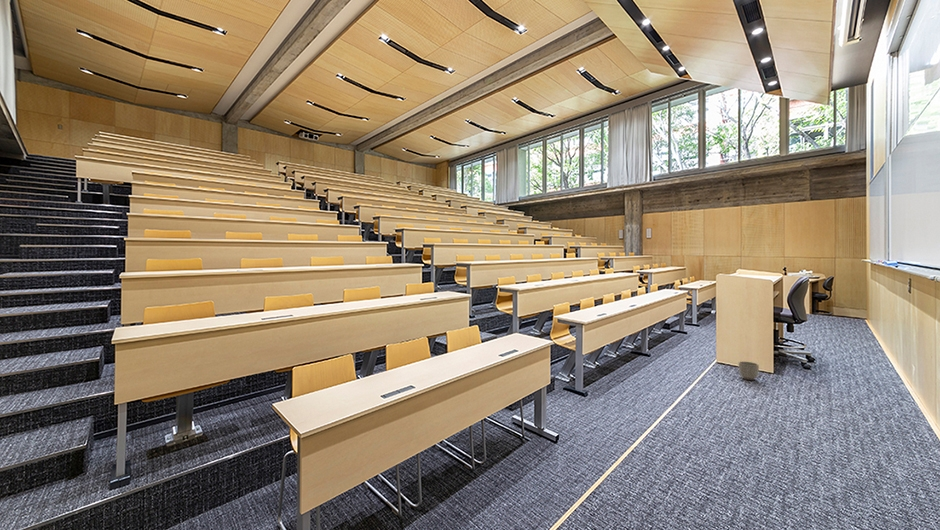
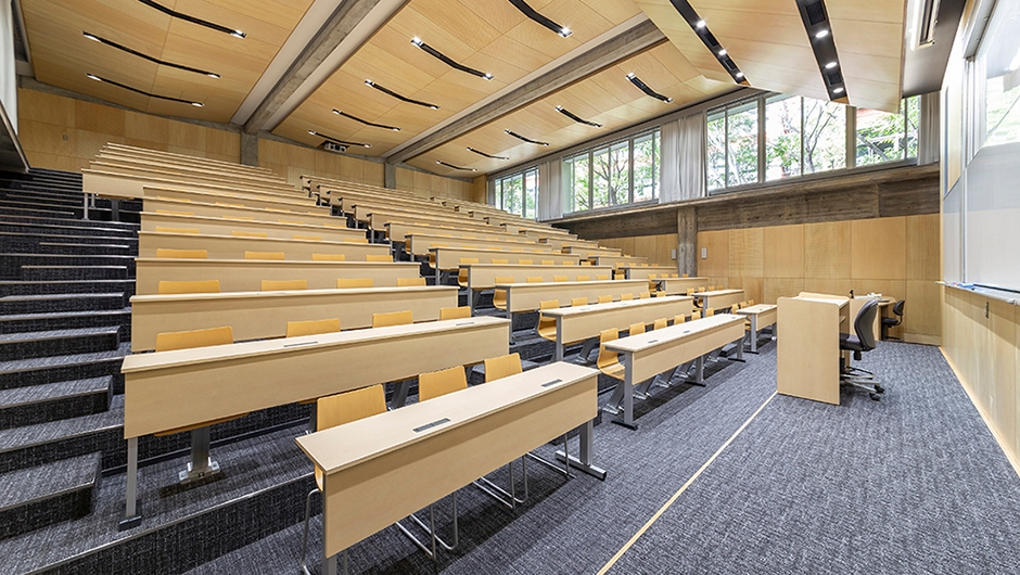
- planter [738,361,760,381]
